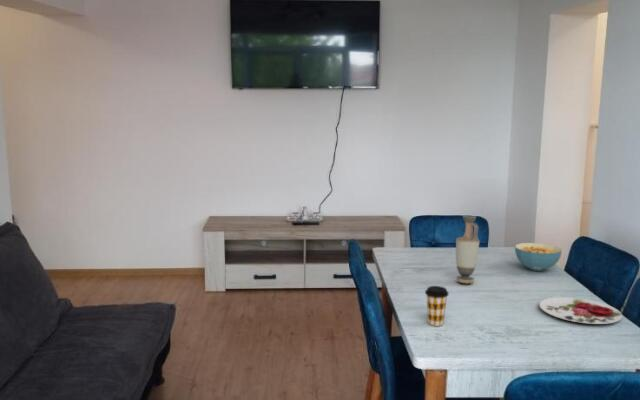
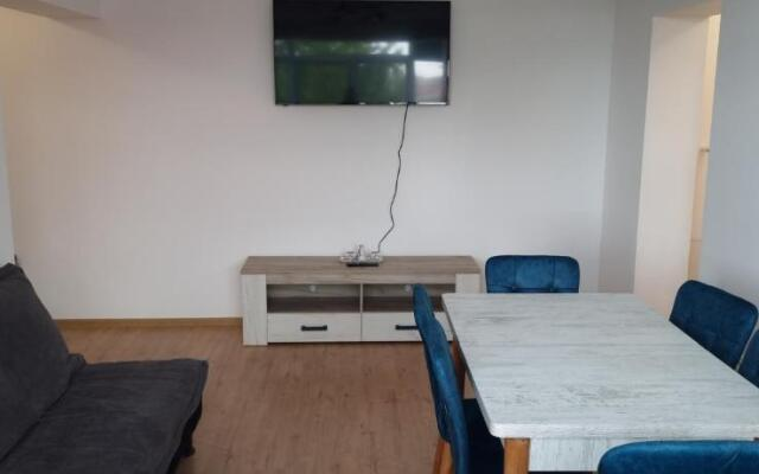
- coffee cup [424,285,450,327]
- plate [538,296,623,325]
- cereal bowl [514,242,563,272]
- vase [455,214,480,285]
